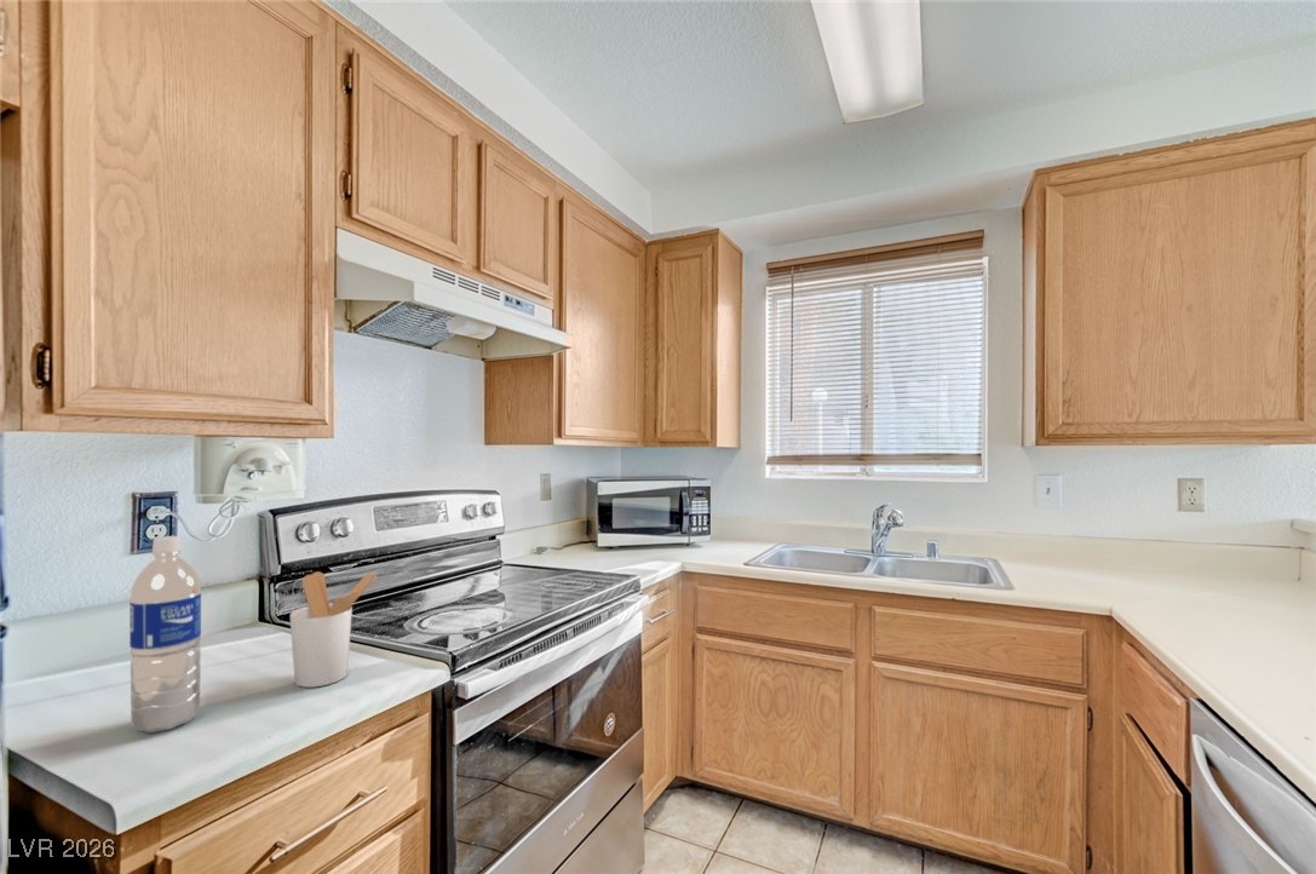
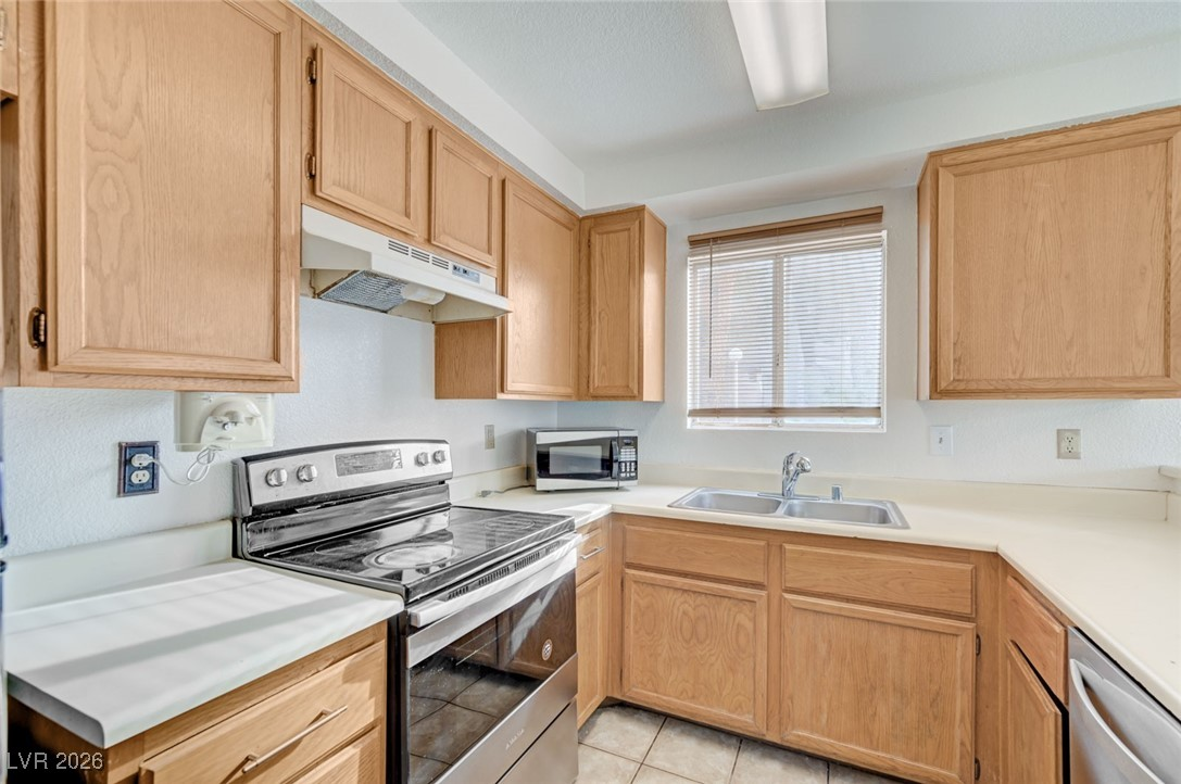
- water bottle [128,535,202,734]
- utensil holder [289,570,378,689]
